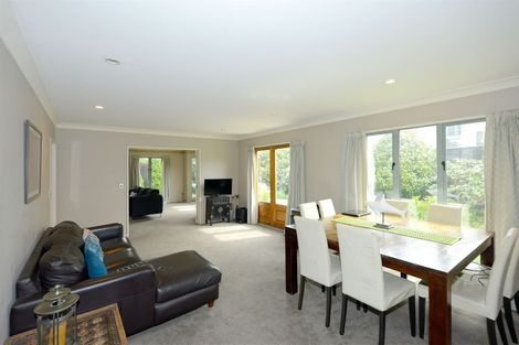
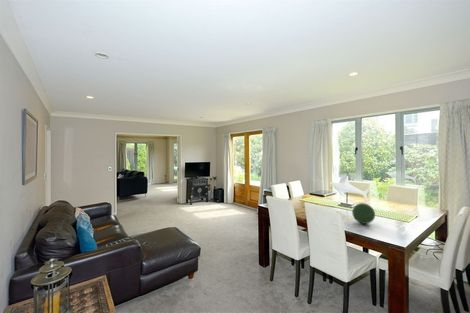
+ decorative orb [351,202,376,225]
